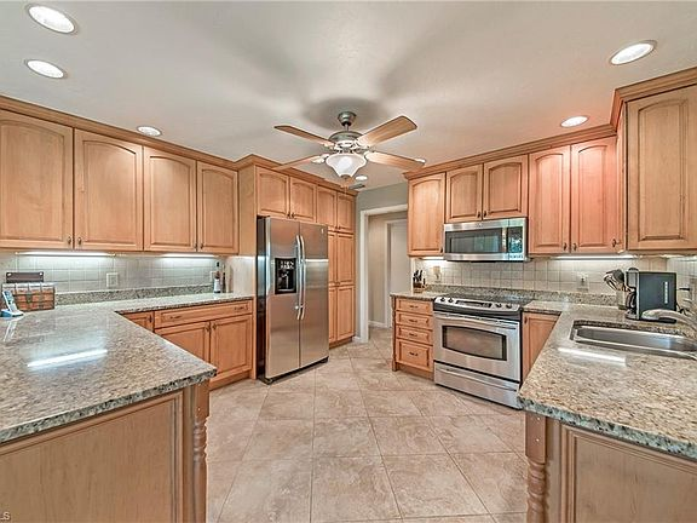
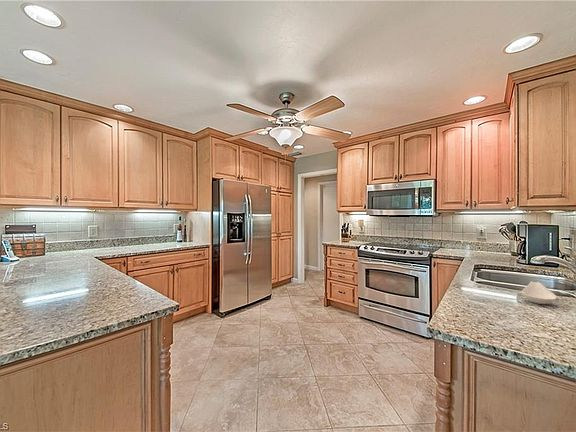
+ spoon rest [521,280,558,305]
